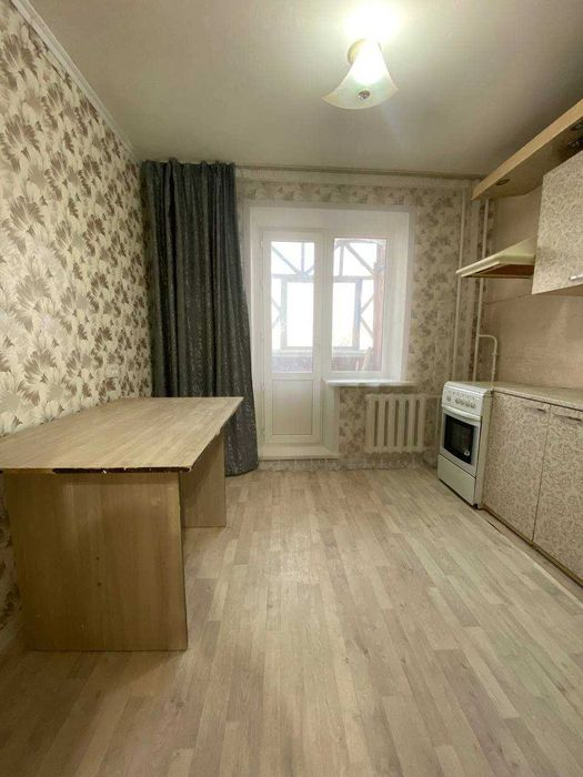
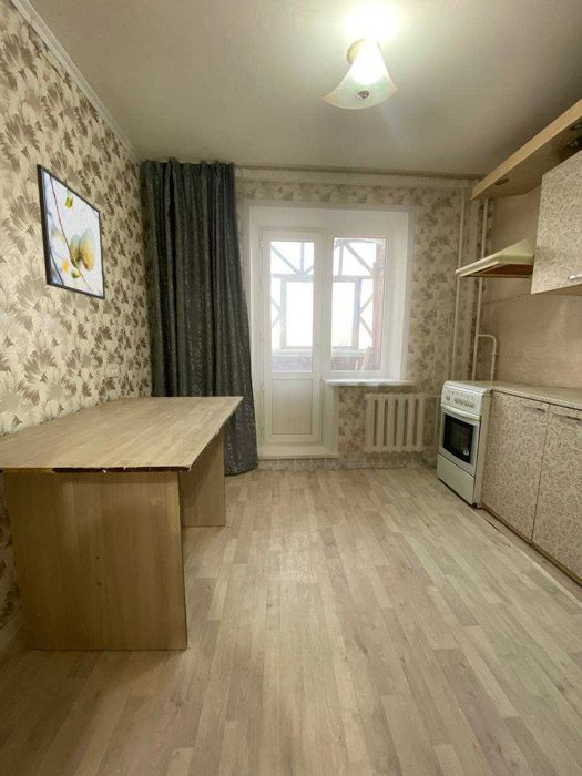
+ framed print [35,163,106,300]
